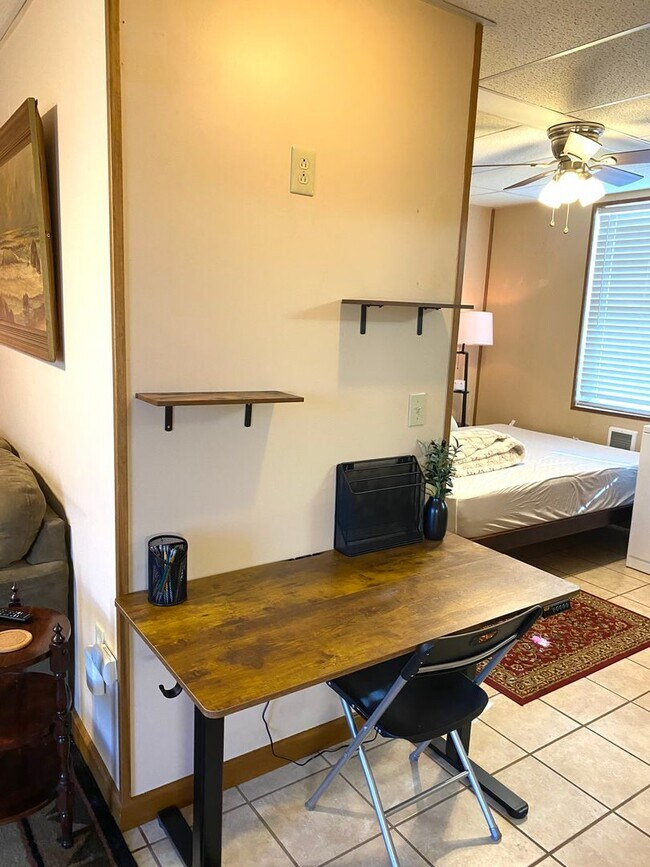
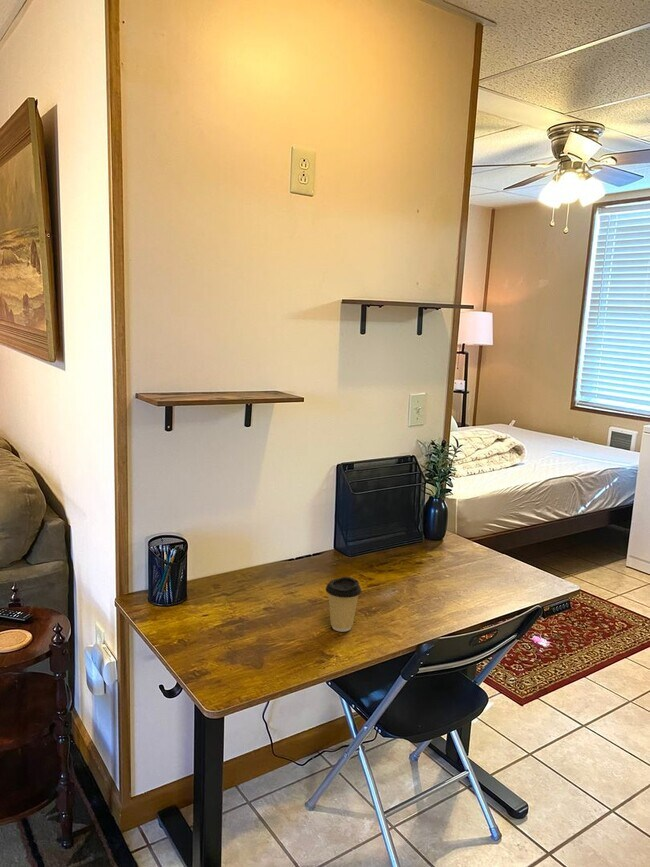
+ coffee cup [325,576,362,633]
